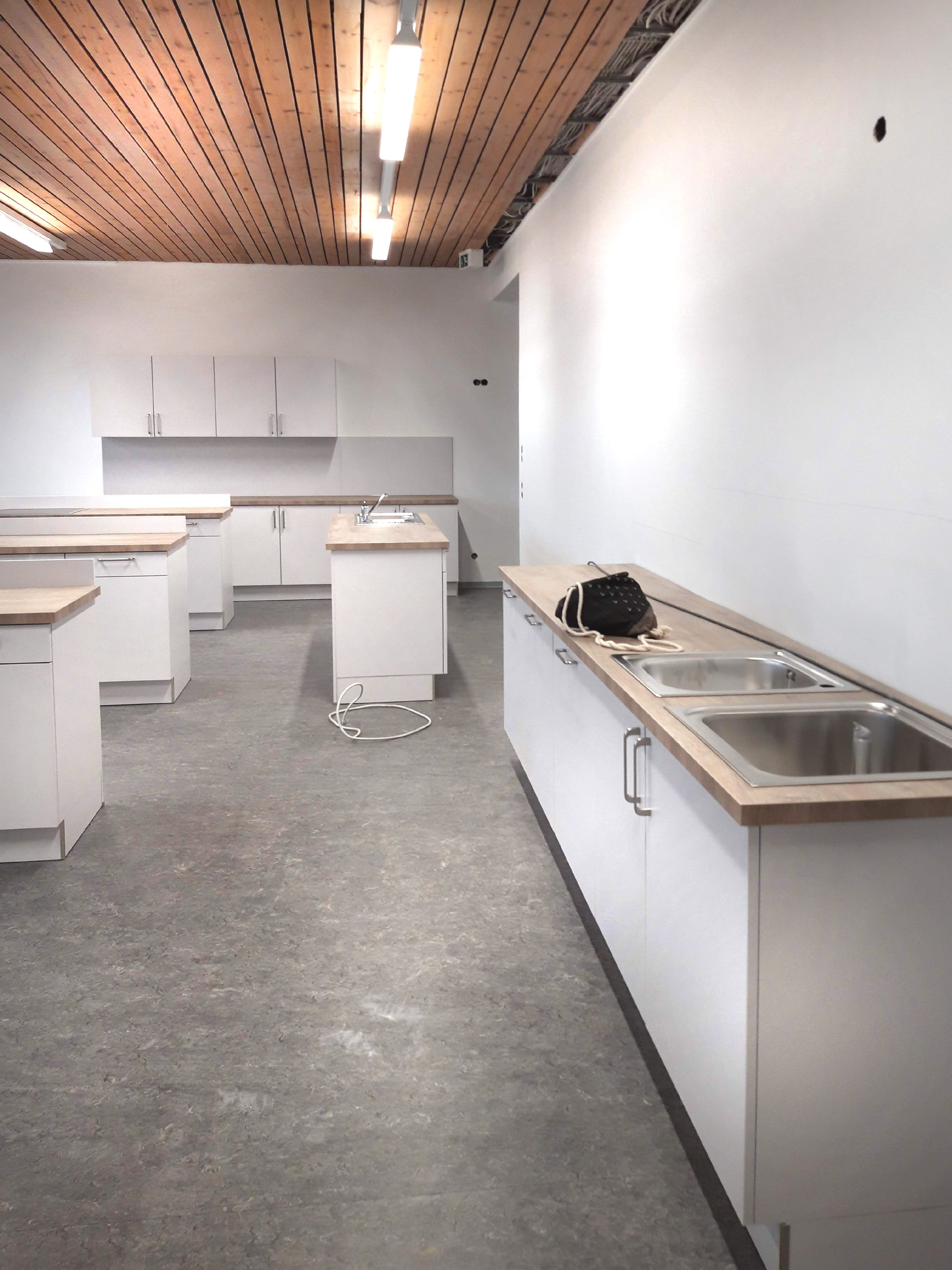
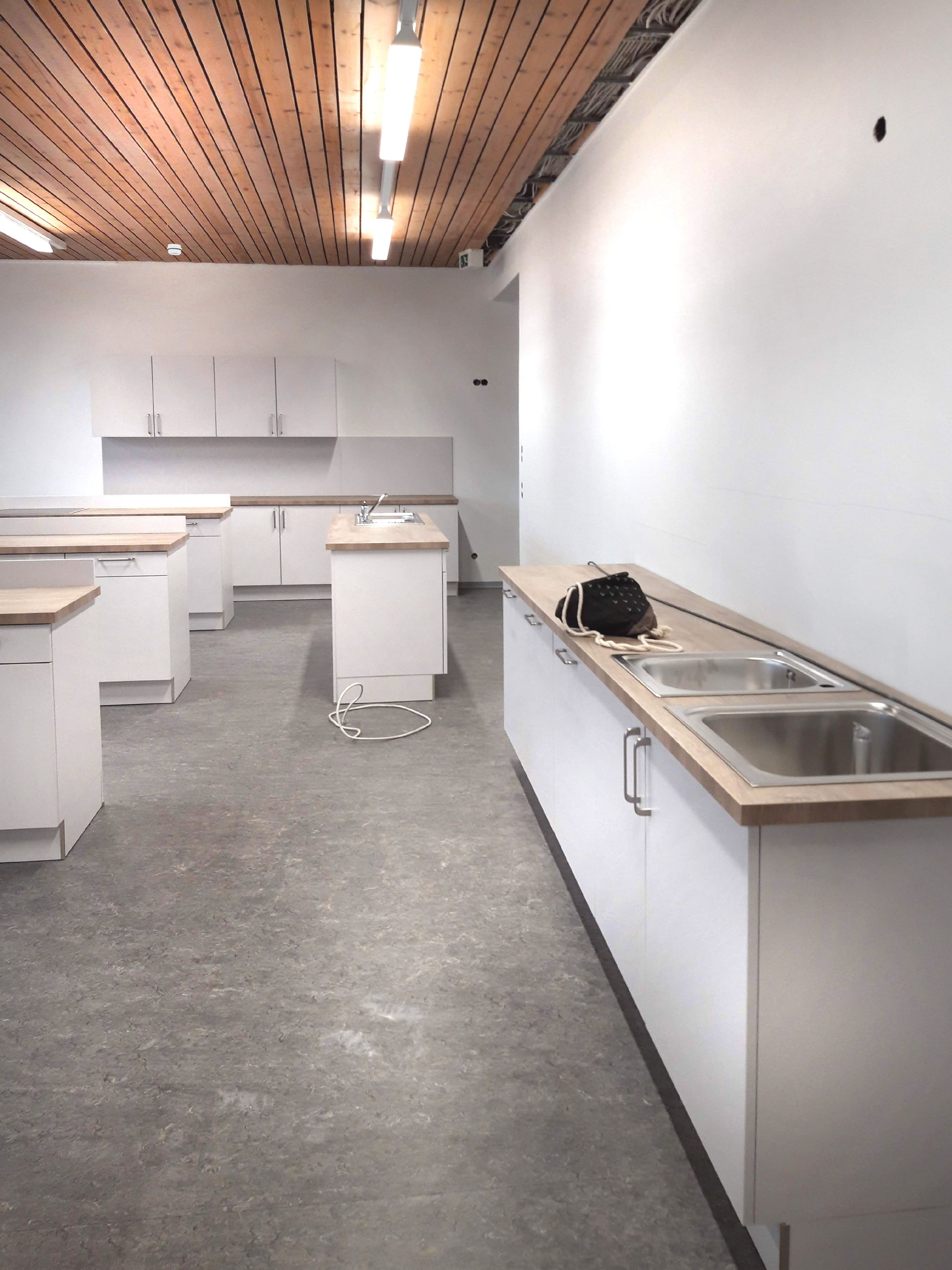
+ smoke detector [167,244,182,255]
